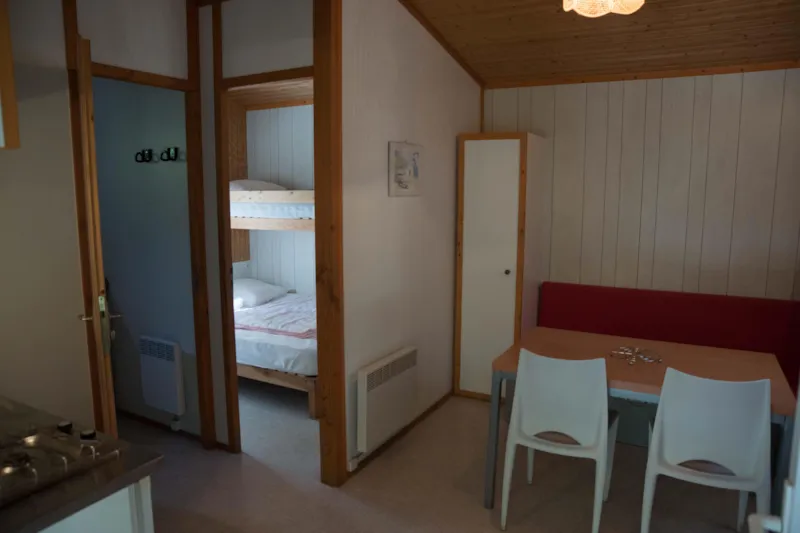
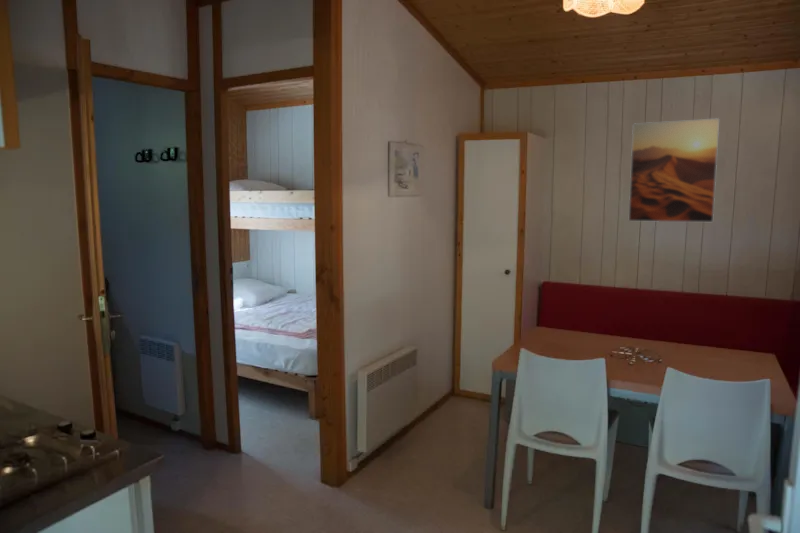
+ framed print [628,117,720,223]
